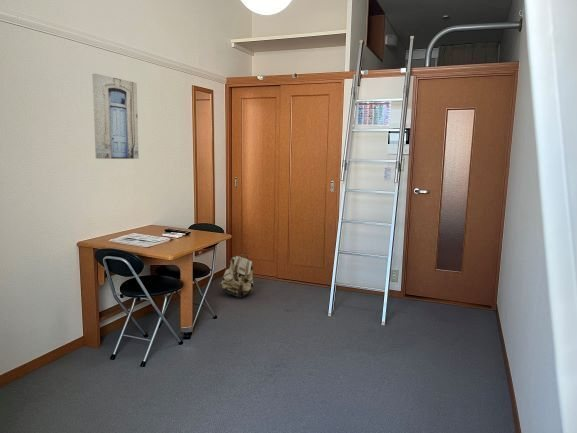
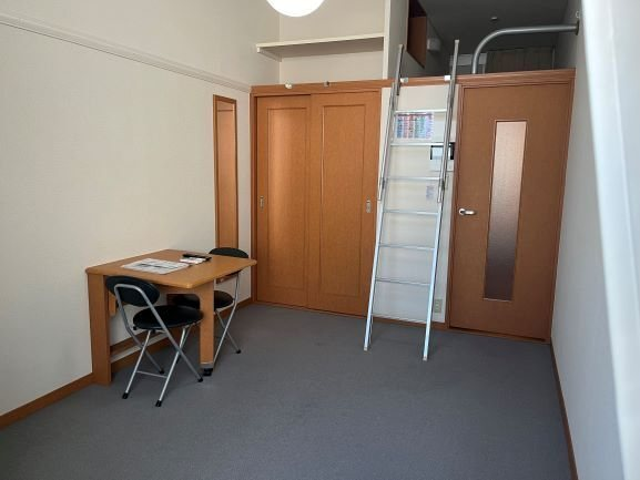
- backpack [218,252,255,299]
- wall art [91,73,140,160]
